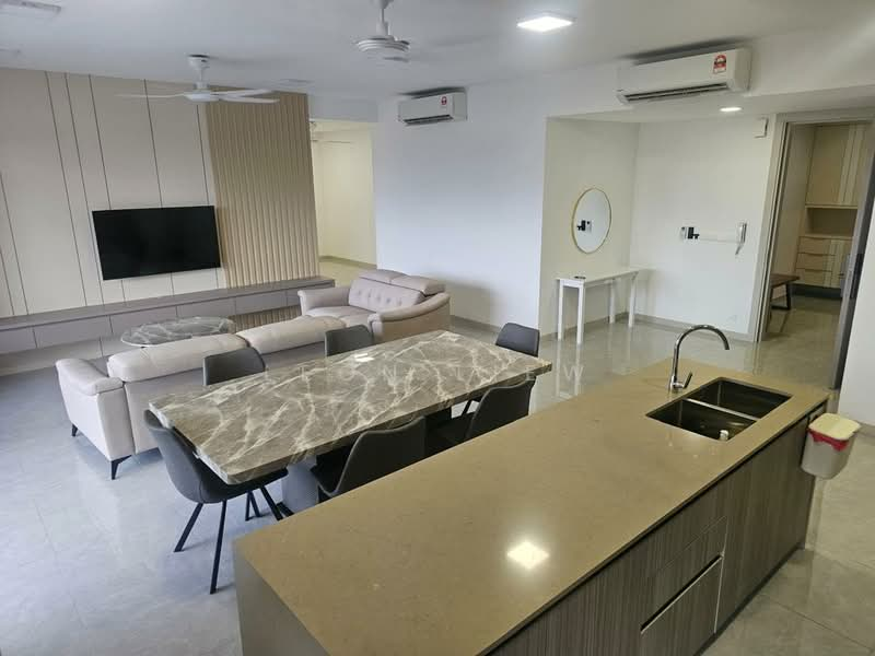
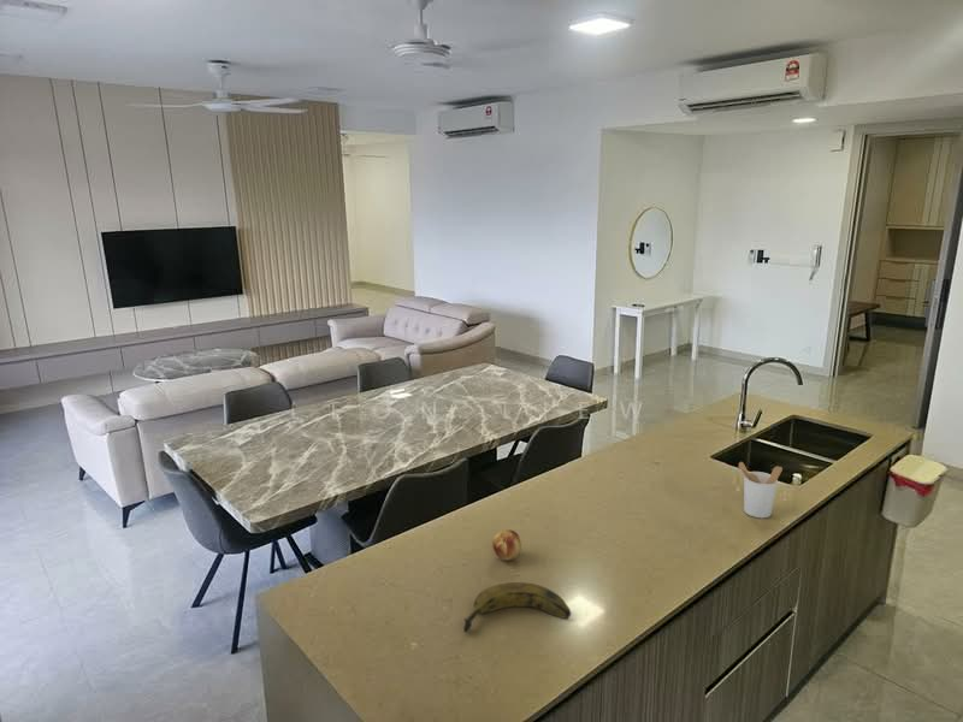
+ utensil holder [737,461,784,519]
+ banana [462,581,572,633]
+ fruit [491,528,524,562]
